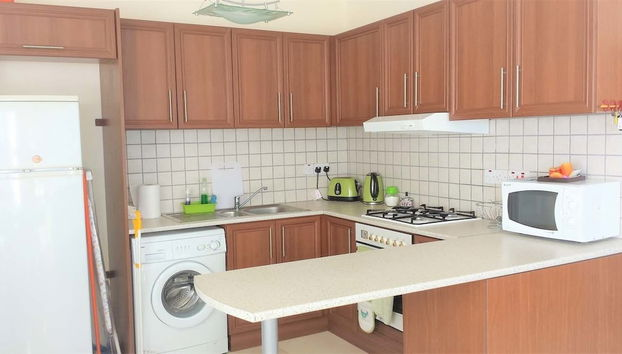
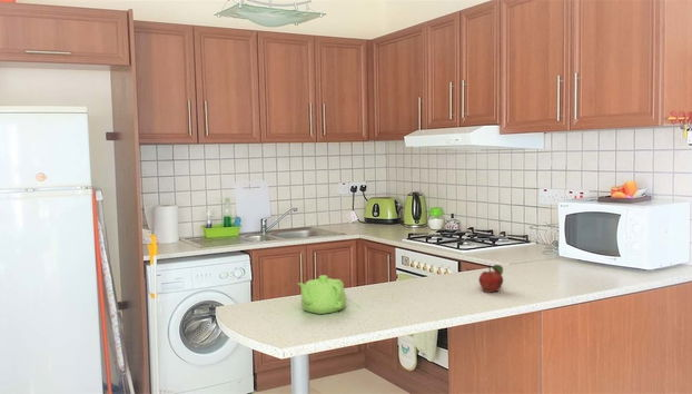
+ fruit [477,264,504,294]
+ teapot [296,274,347,315]
